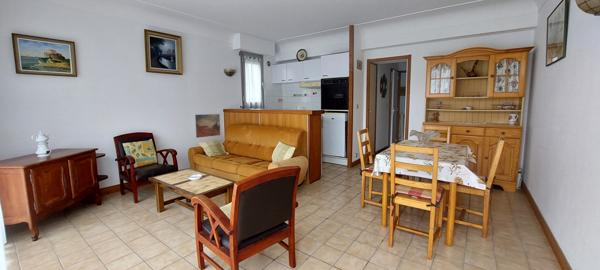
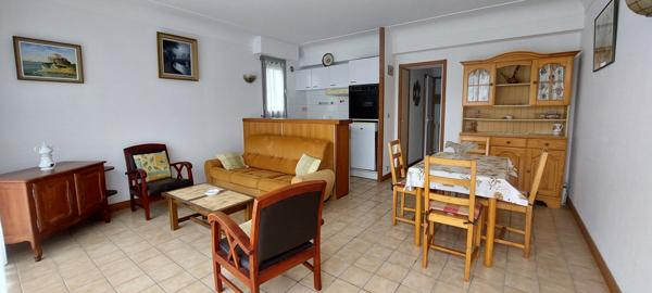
- wall art [194,113,221,139]
